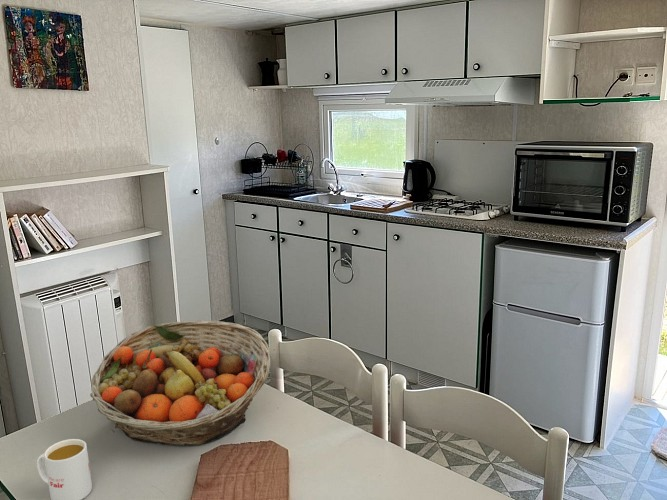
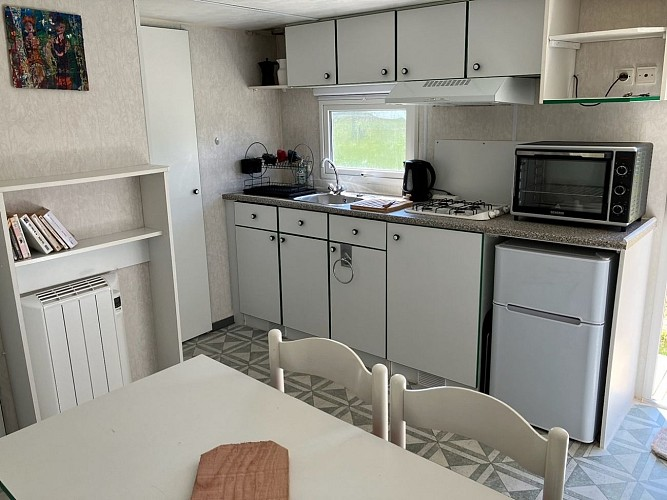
- fruit basket [89,319,272,447]
- mug [36,438,93,500]
